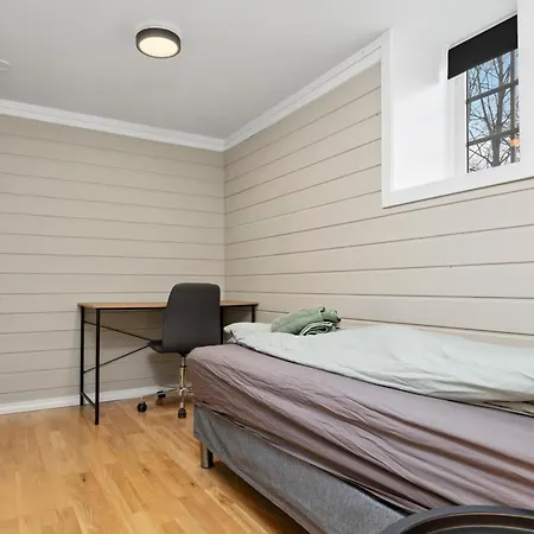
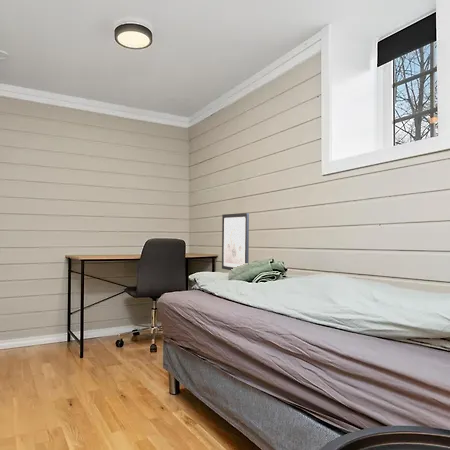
+ wall art [221,212,250,271]
